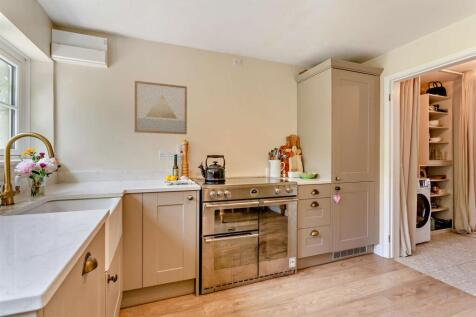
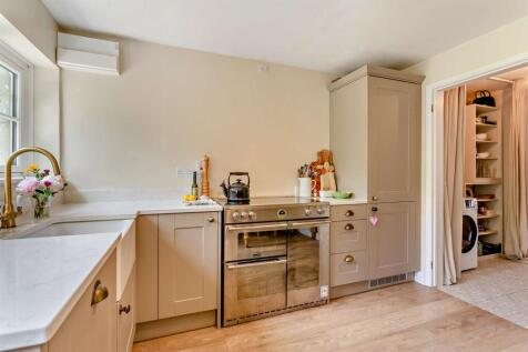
- wall art [134,80,188,135]
